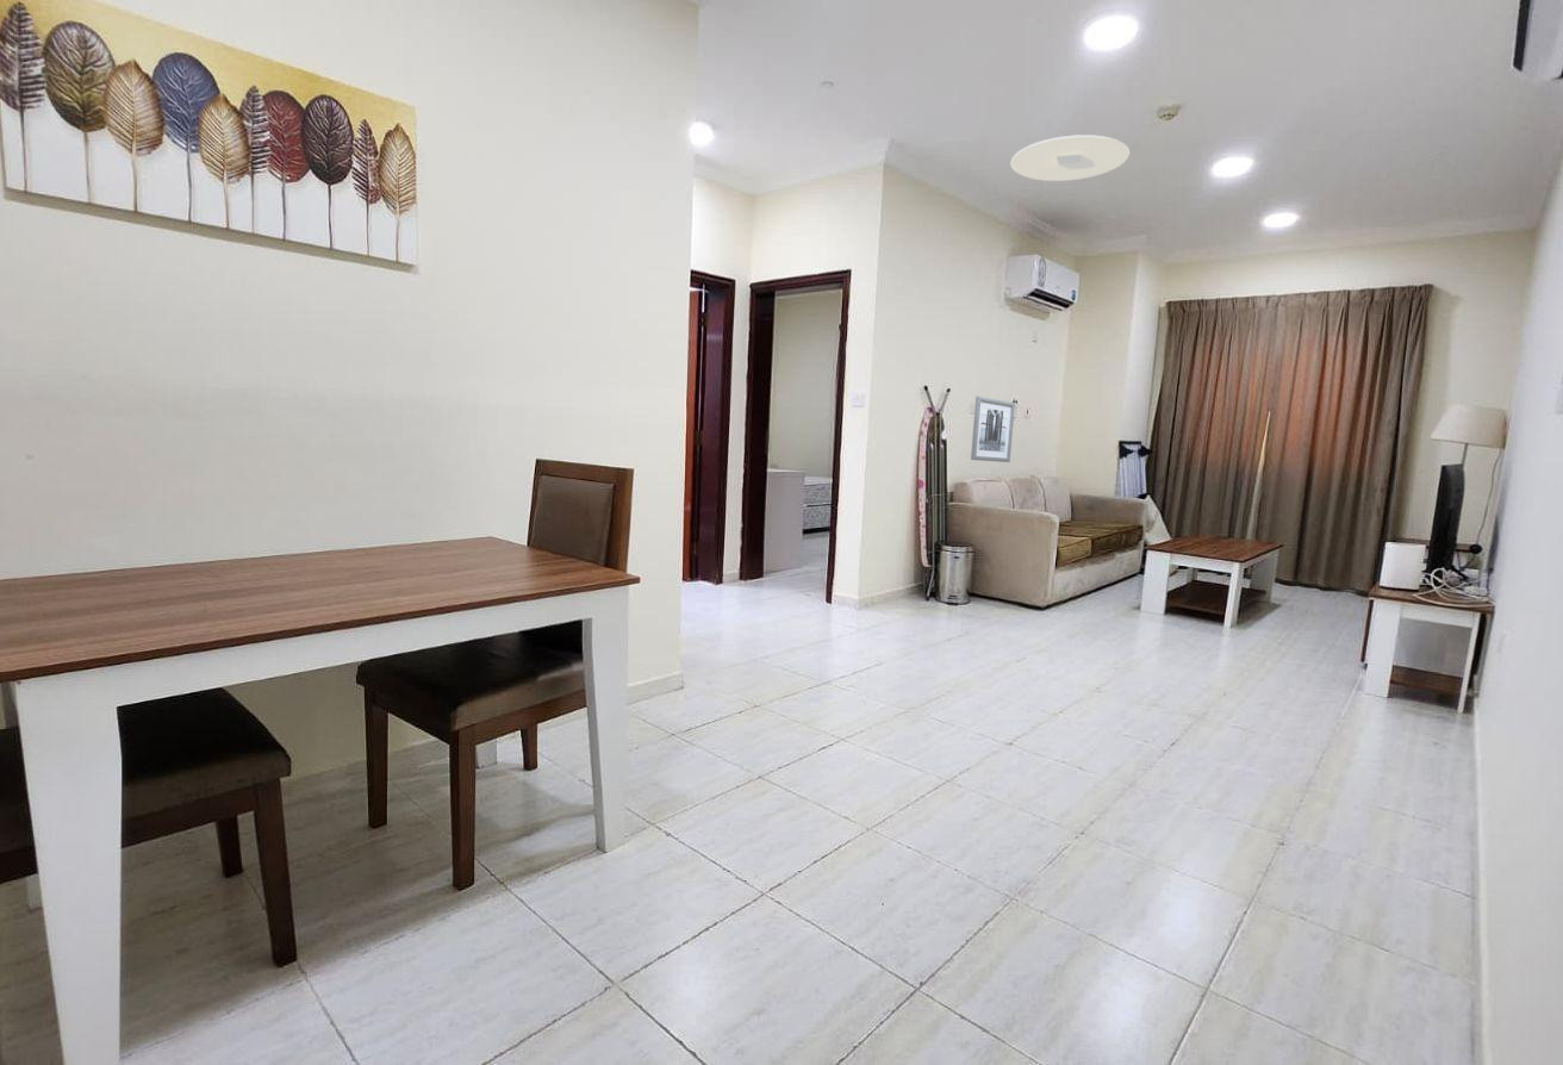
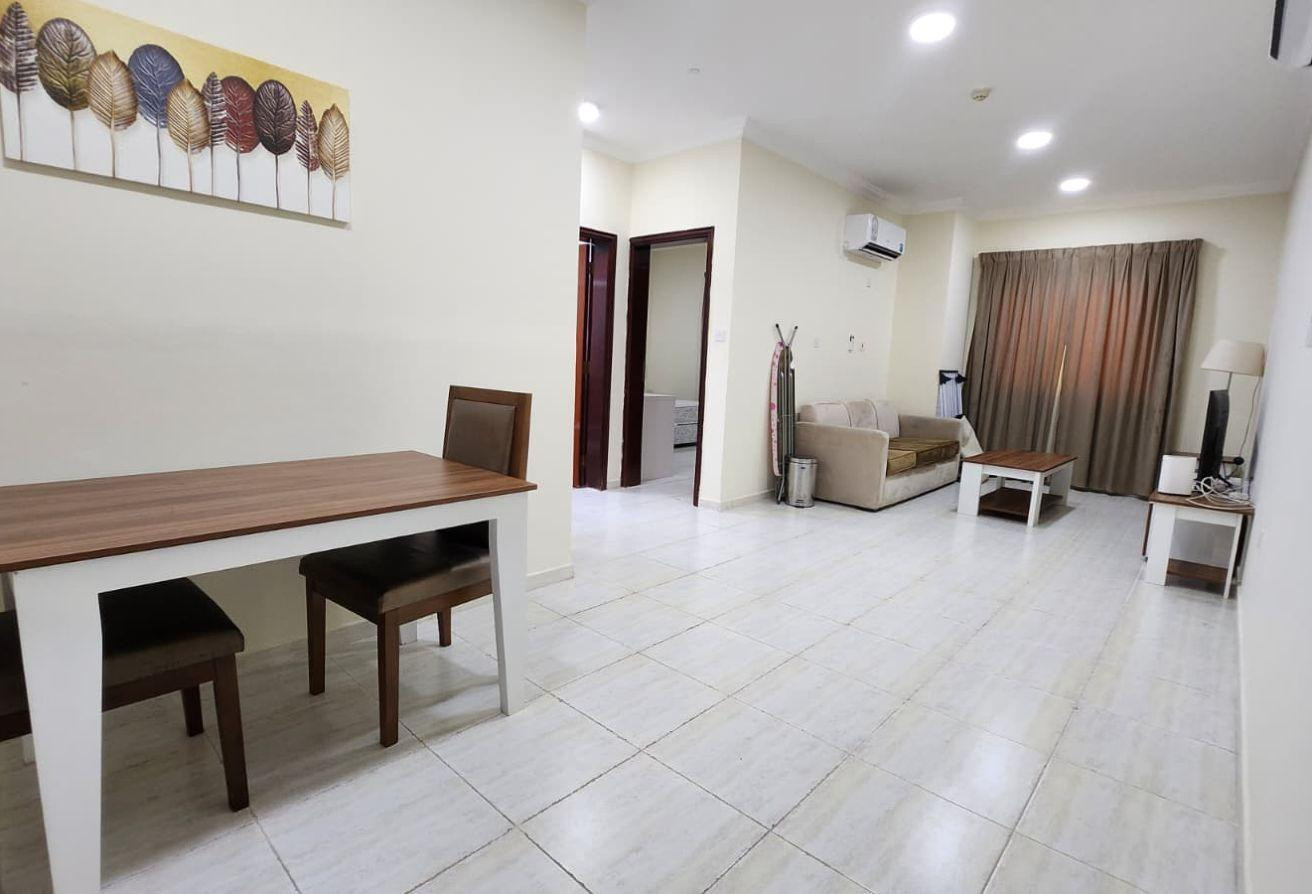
- ceiling light [1010,133,1131,182]
- wall art [970,396,1016,463]
